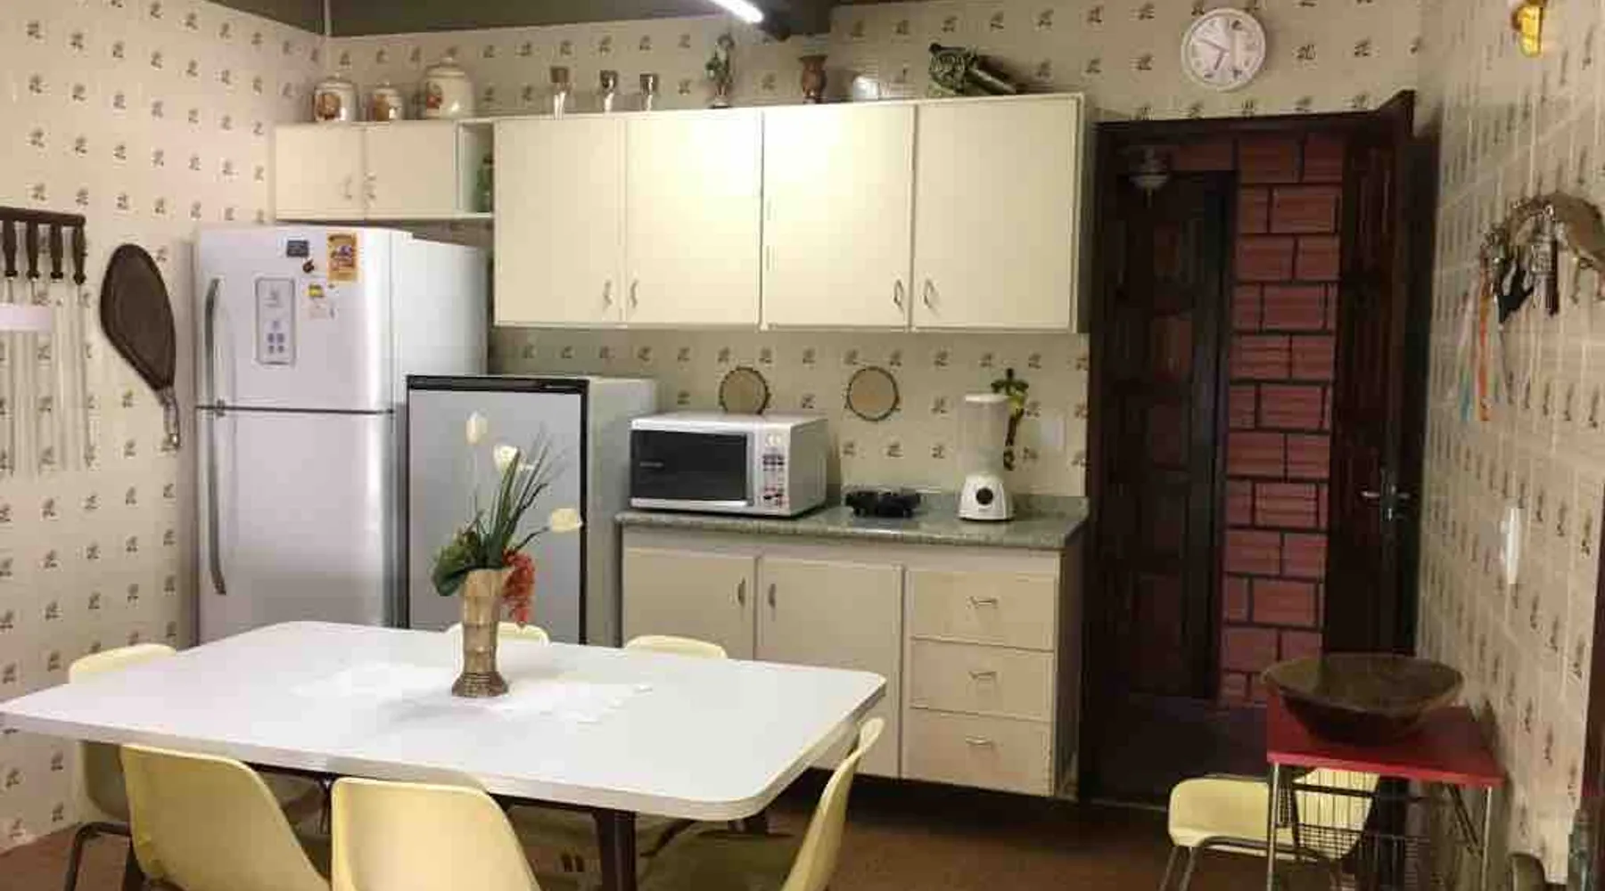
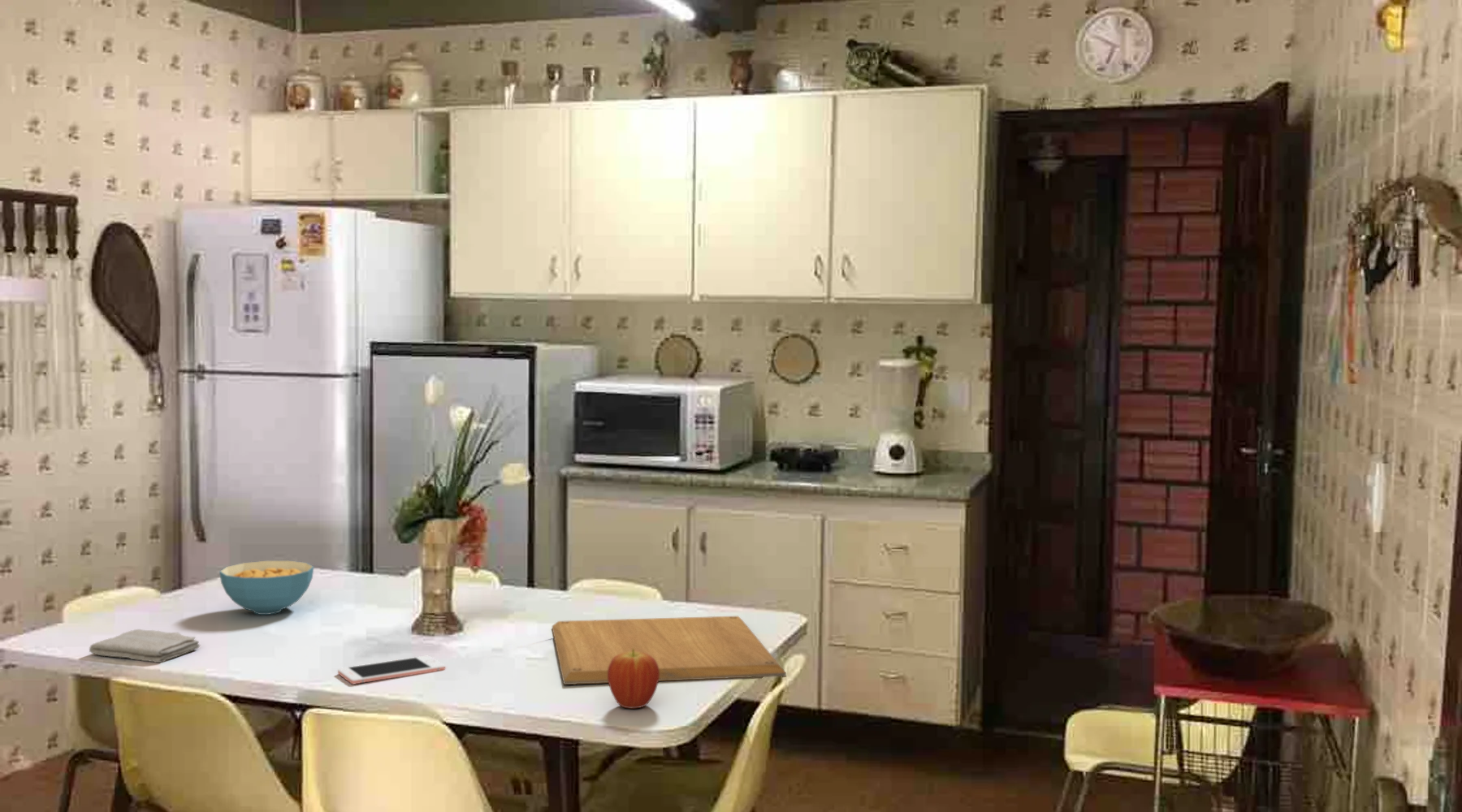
+ fruit [608,649,660,709]
+ washcloth [89,628,201,663]
+ cell phone [337,655,446,685]
+ chopping board [551,615,787,685]
+ cereal bowl [218,560,314,615]
